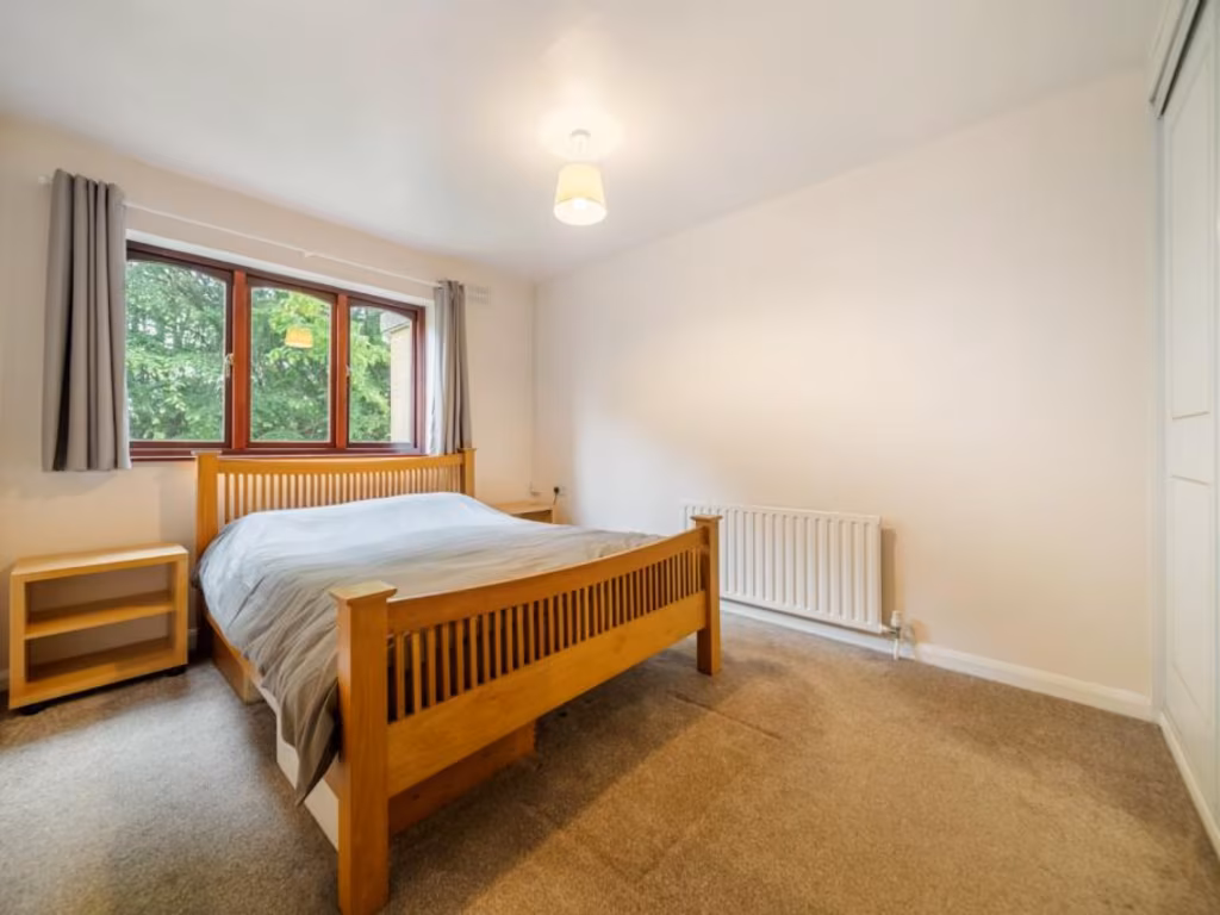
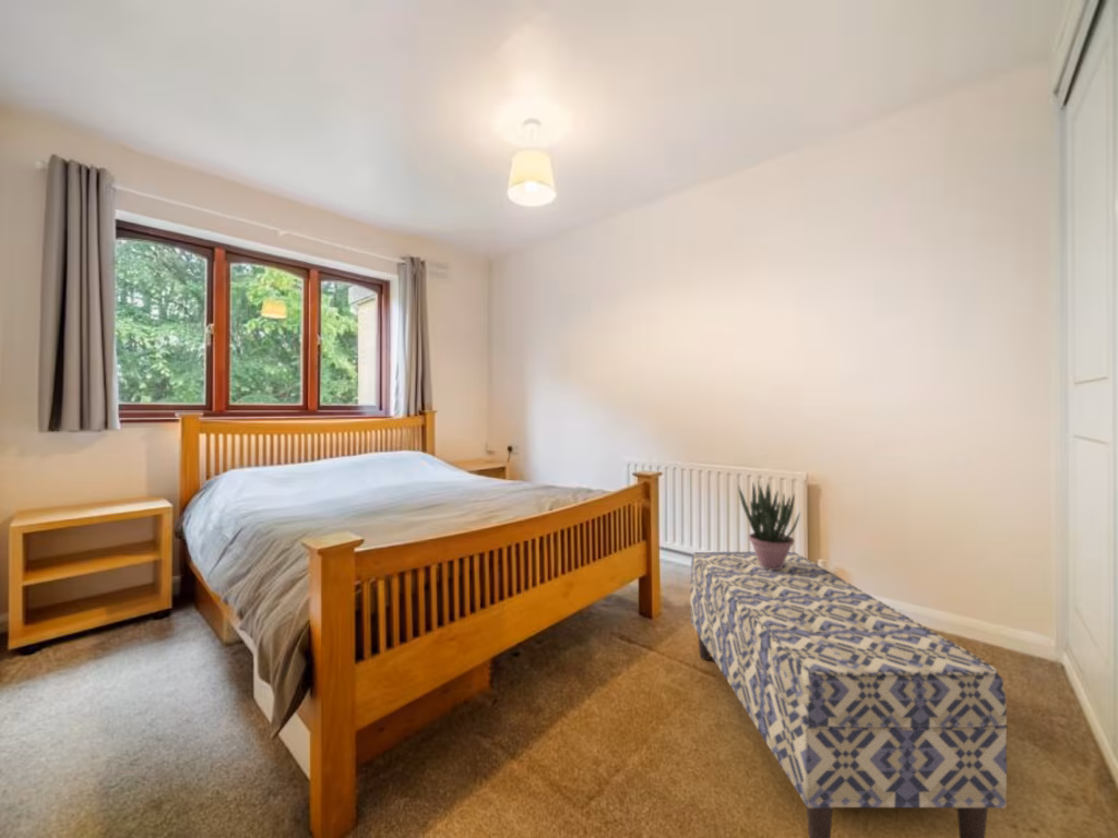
+ potted plant [737,481,801,570]
+ bench [689,551,1008,838]
